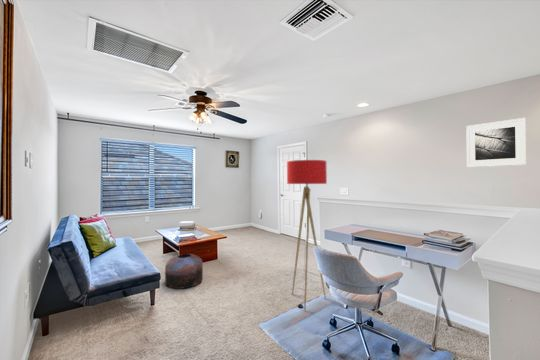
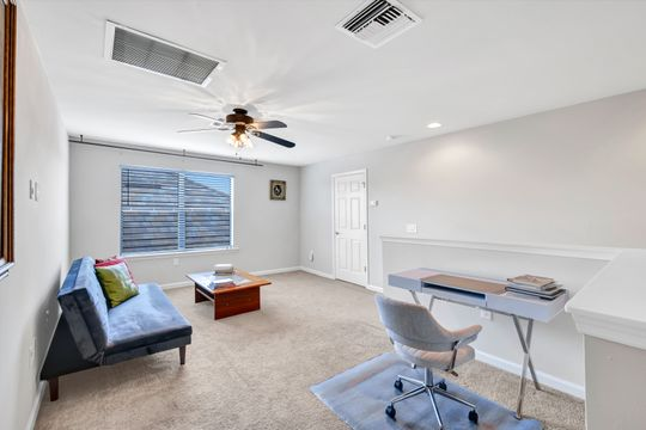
- floor lamp [286,159,328,312]
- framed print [465,117,527,168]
- pouf [164,253,204,290]
